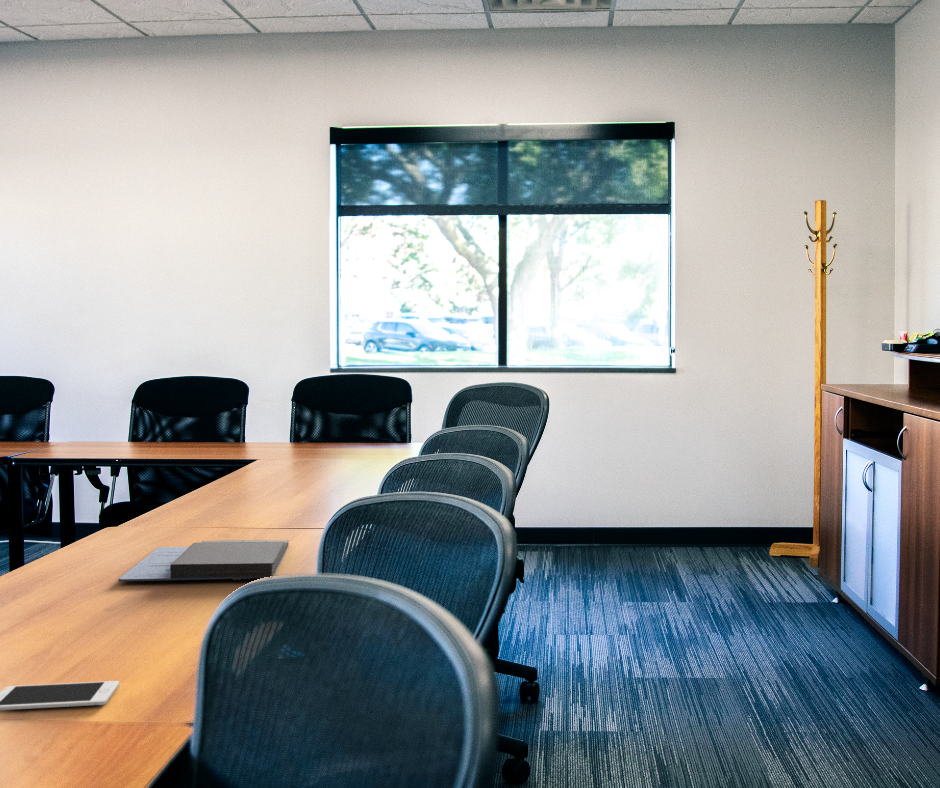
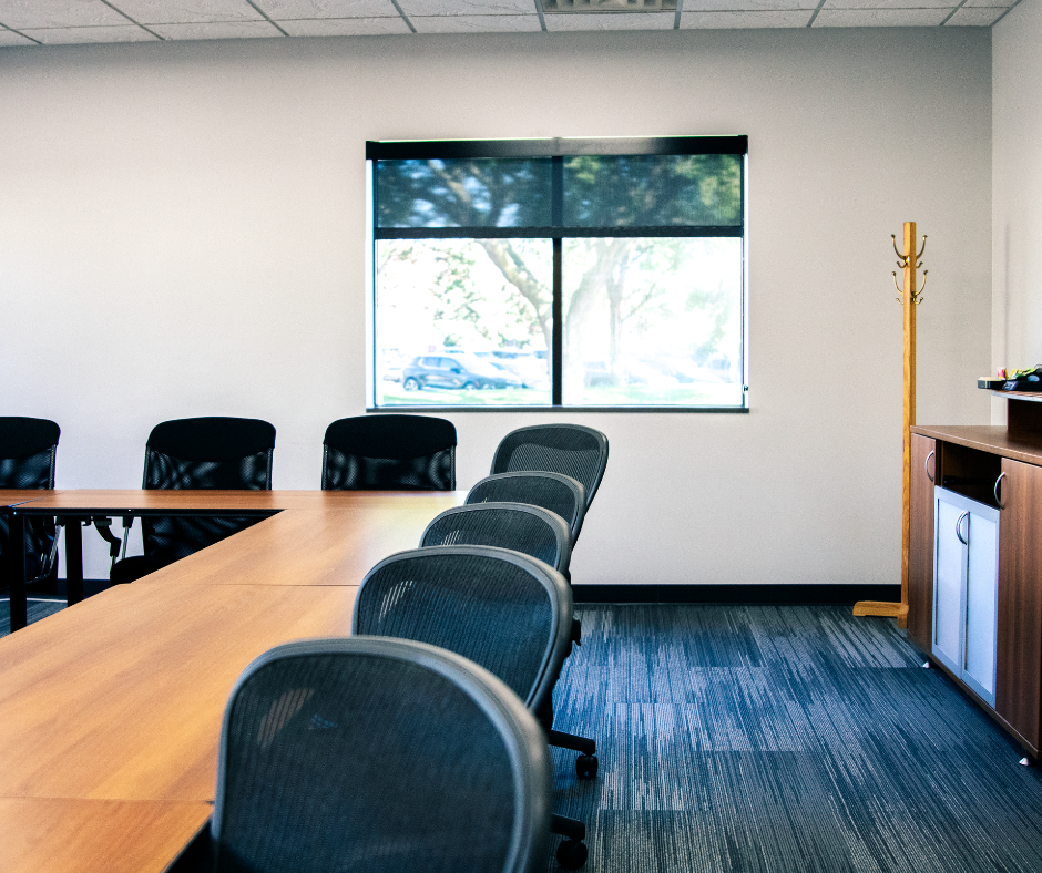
- notebook [117,539,290,583]
- cell phone [0,680,120,711]
